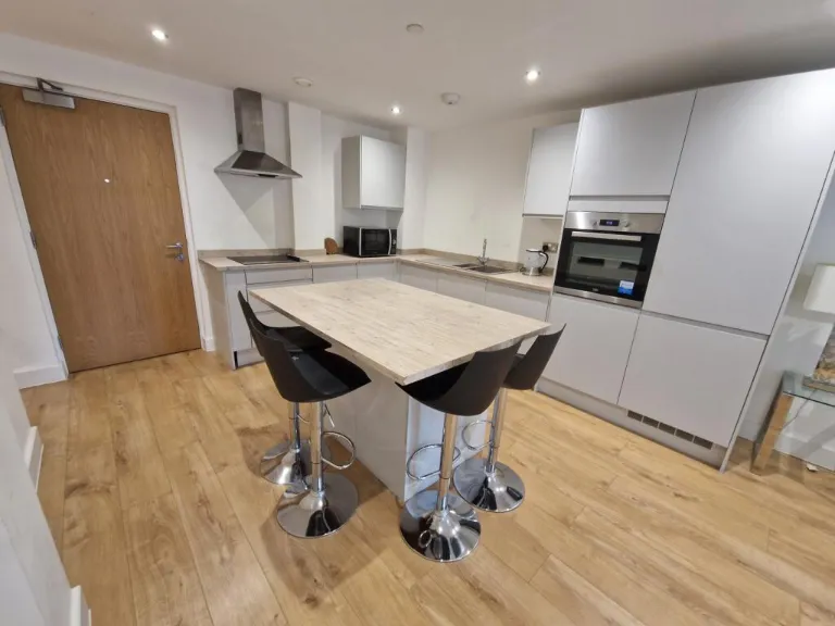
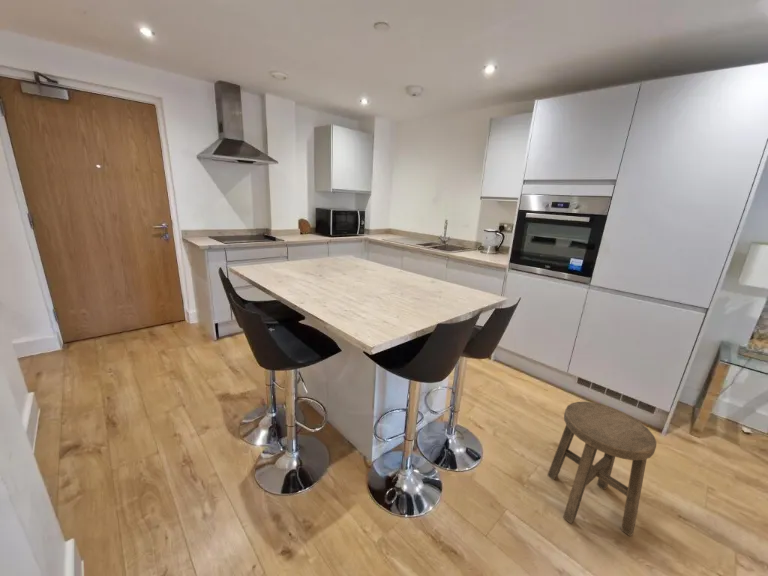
+ stool [547,401,658,538]
